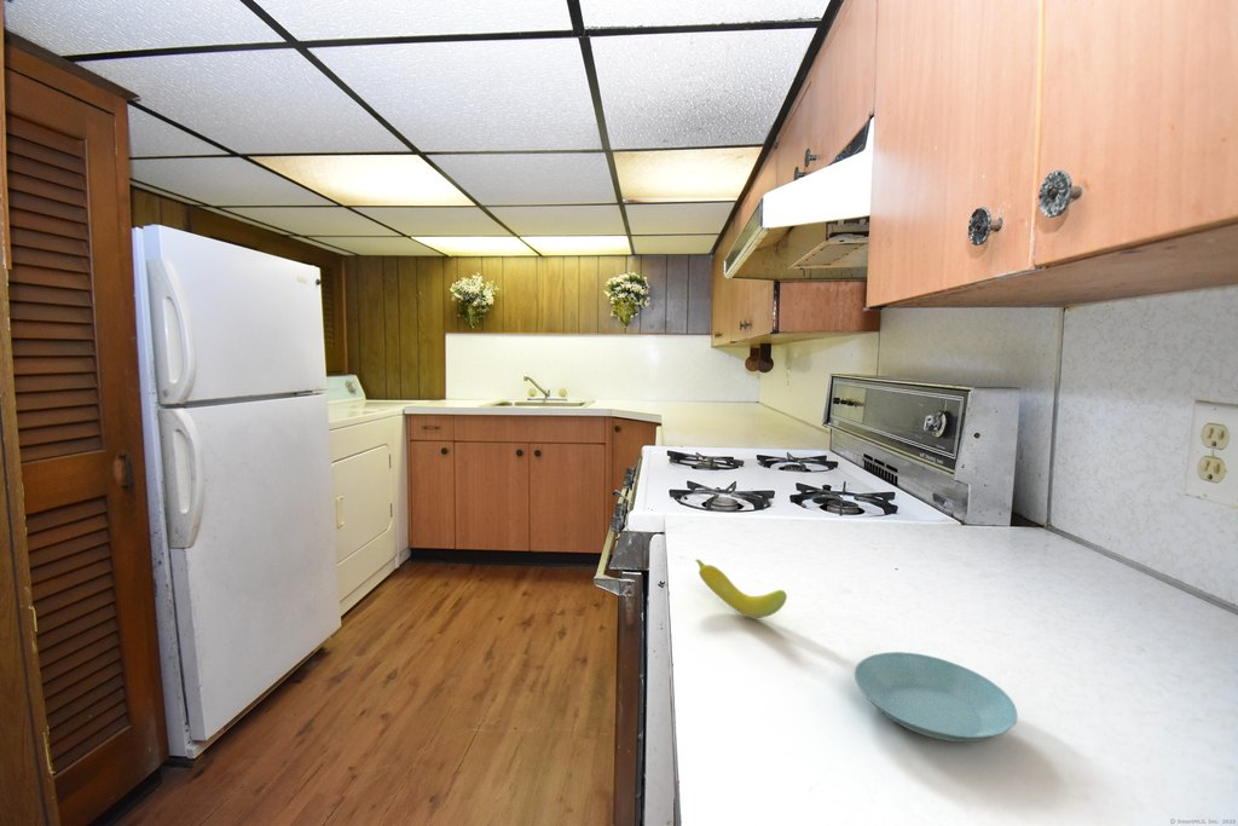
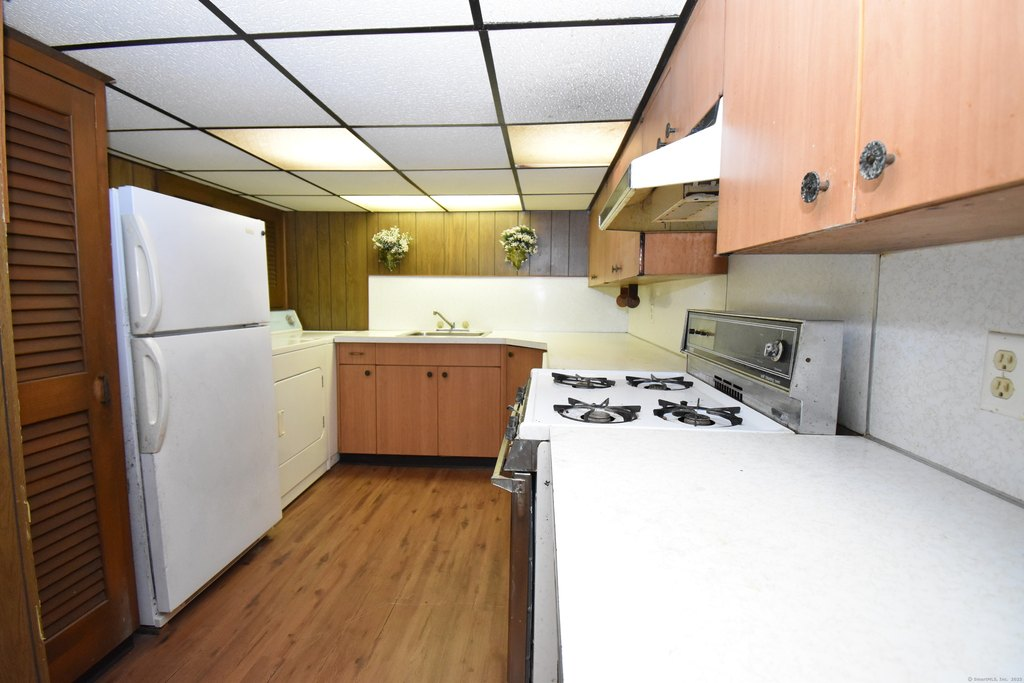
- saucer [854,651,1019,743]
- fruit [694,559,788,619]
